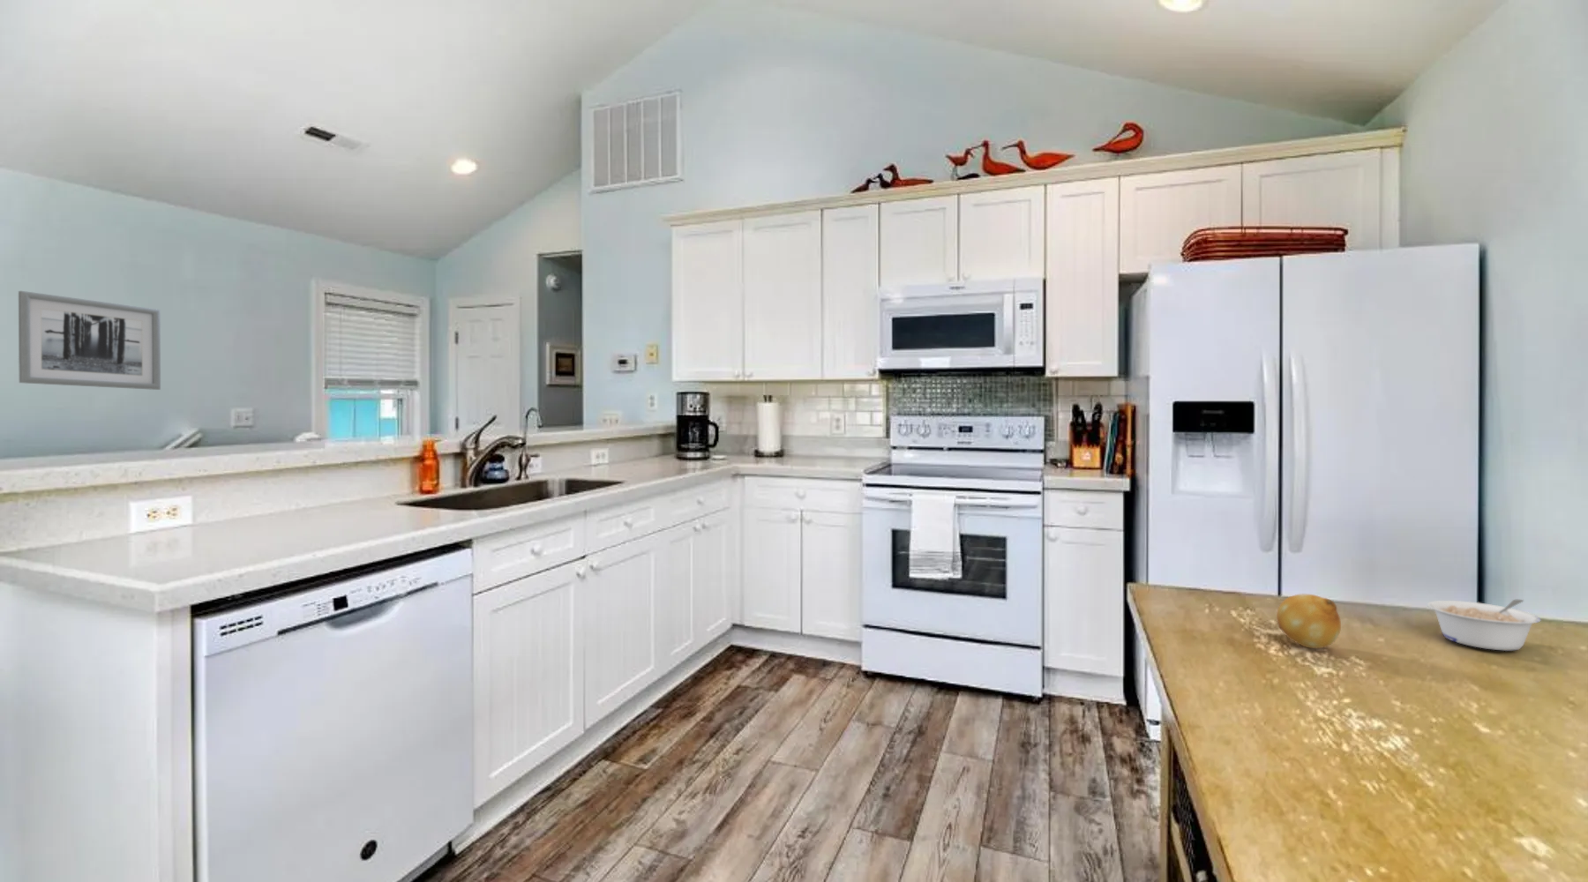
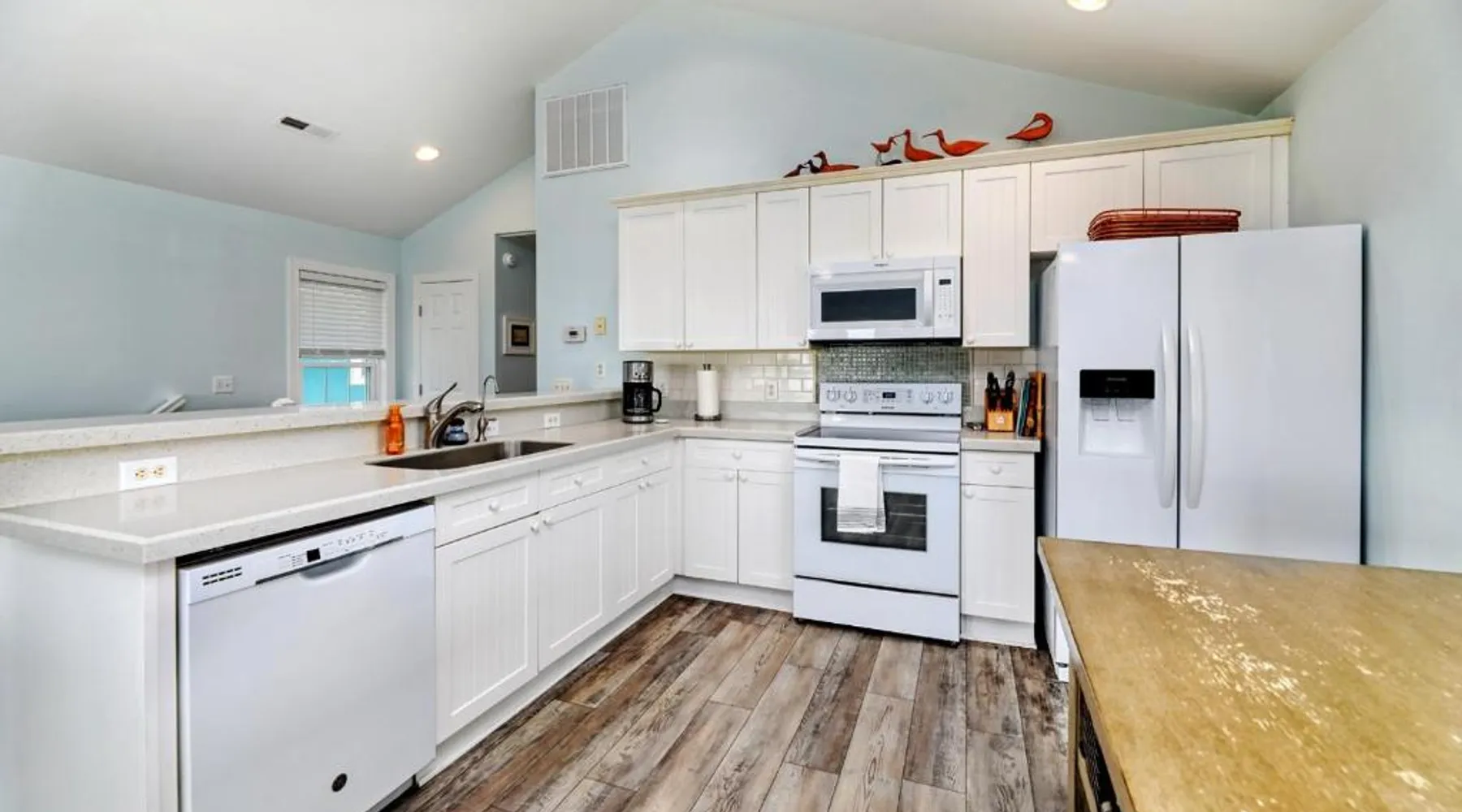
- fruit [1275,593,1341,650]
- wall art [17,290,162,391]
- legume [1426,598,1542,652]
